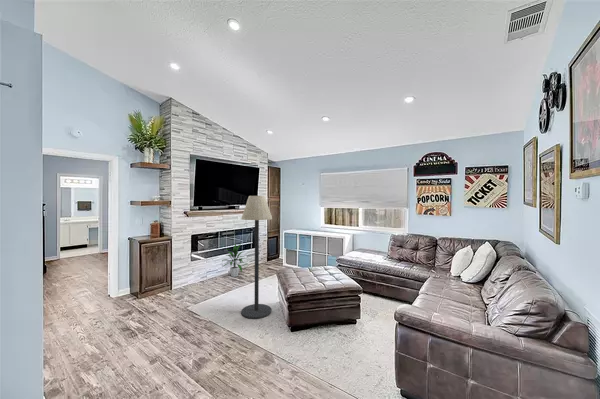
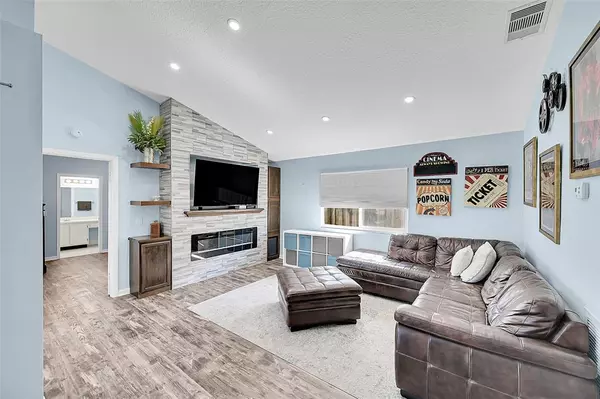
- indoor plant [221,243,245,278]
- floor lamp [240,195,273,320]
